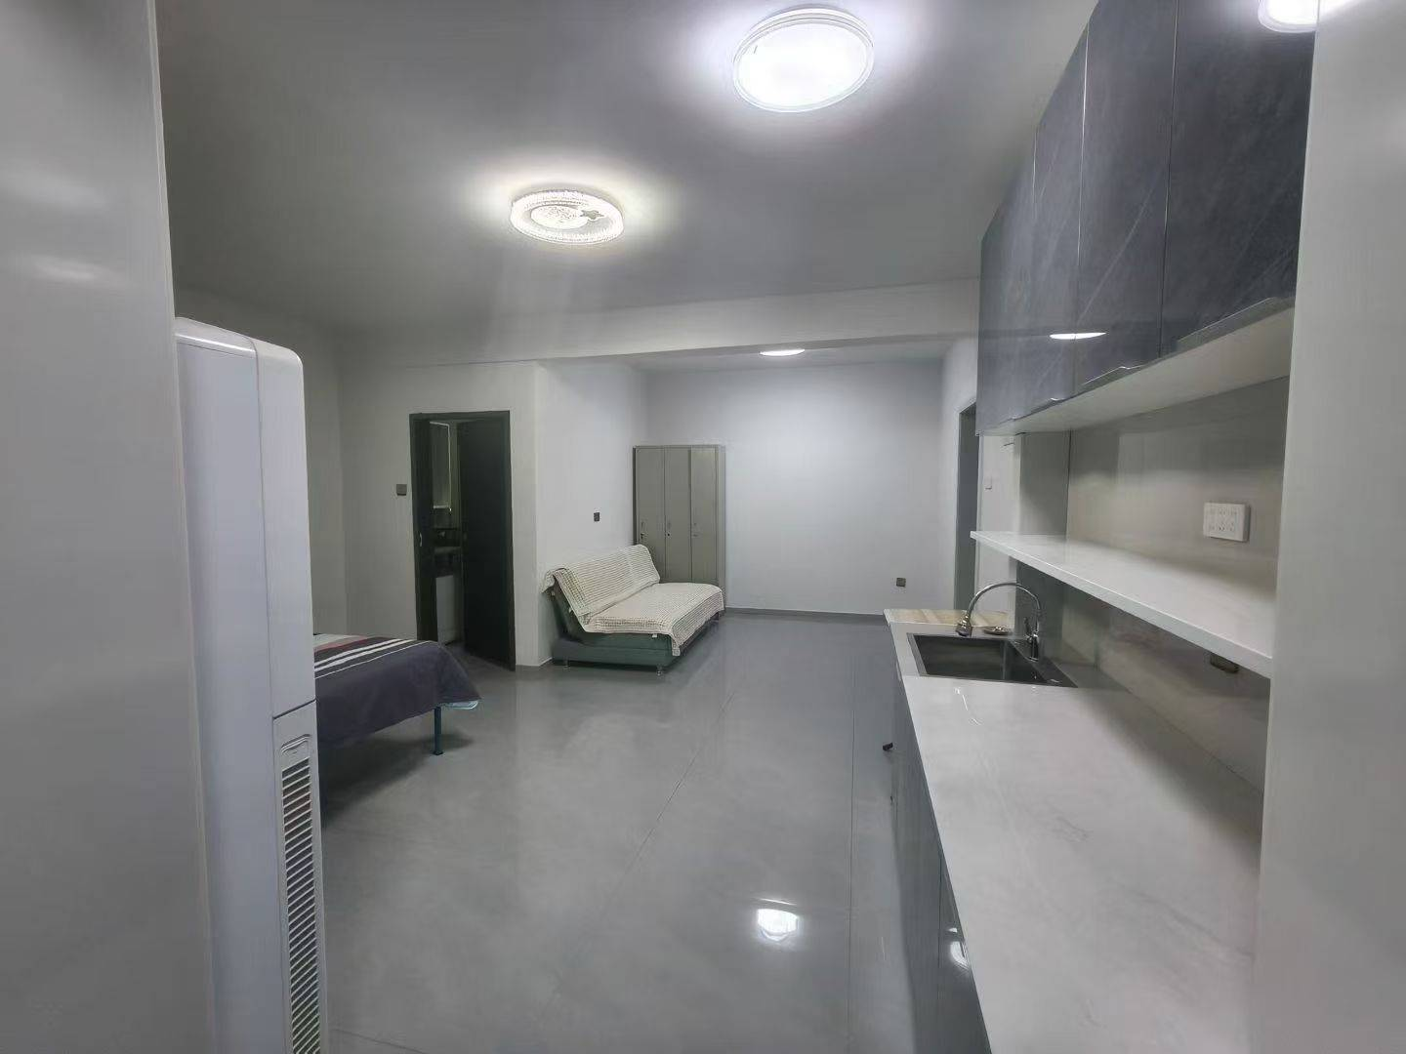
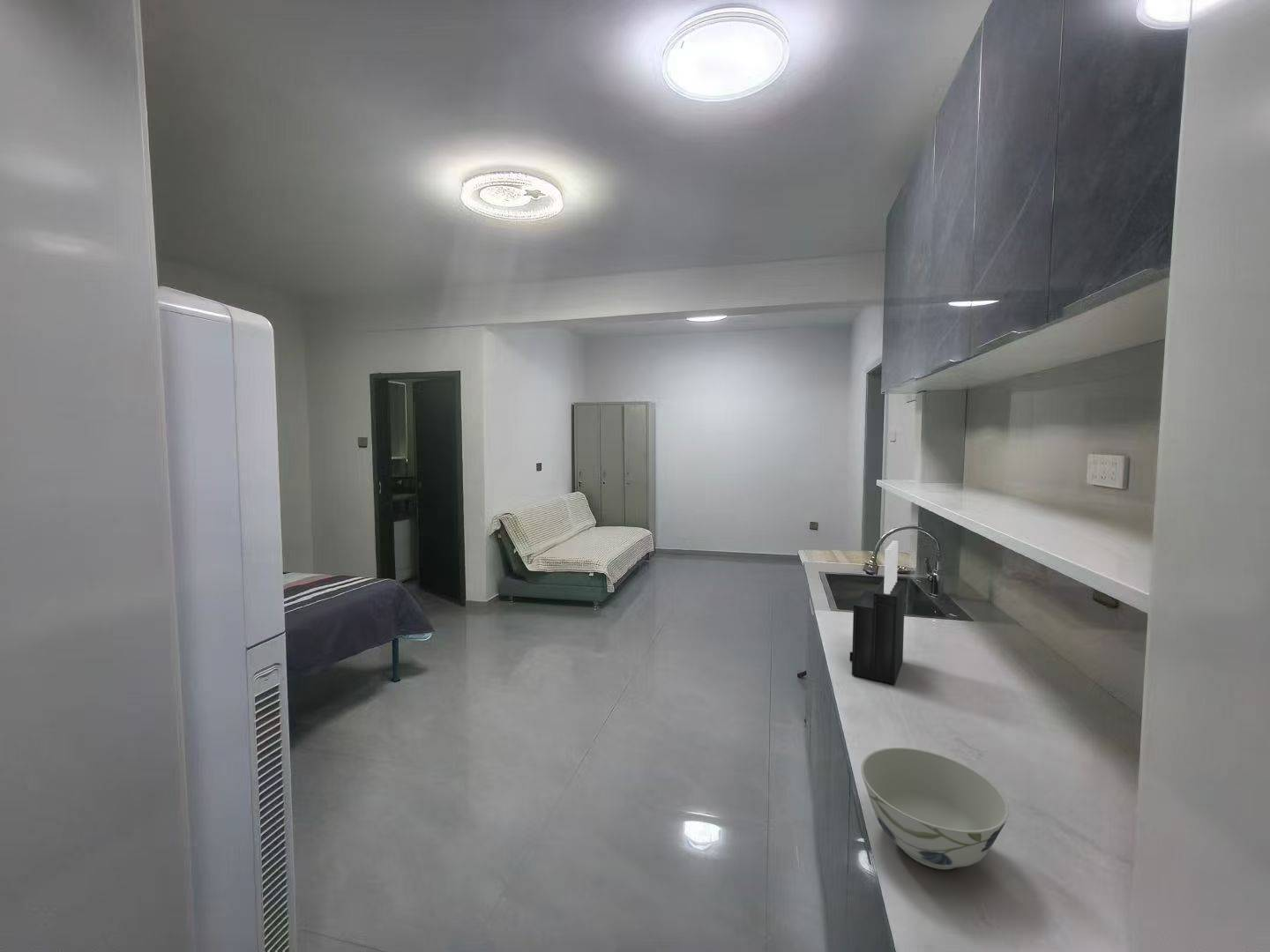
+ bowl [860,747,1010,870]
+ knife block [848,539,906,686]
